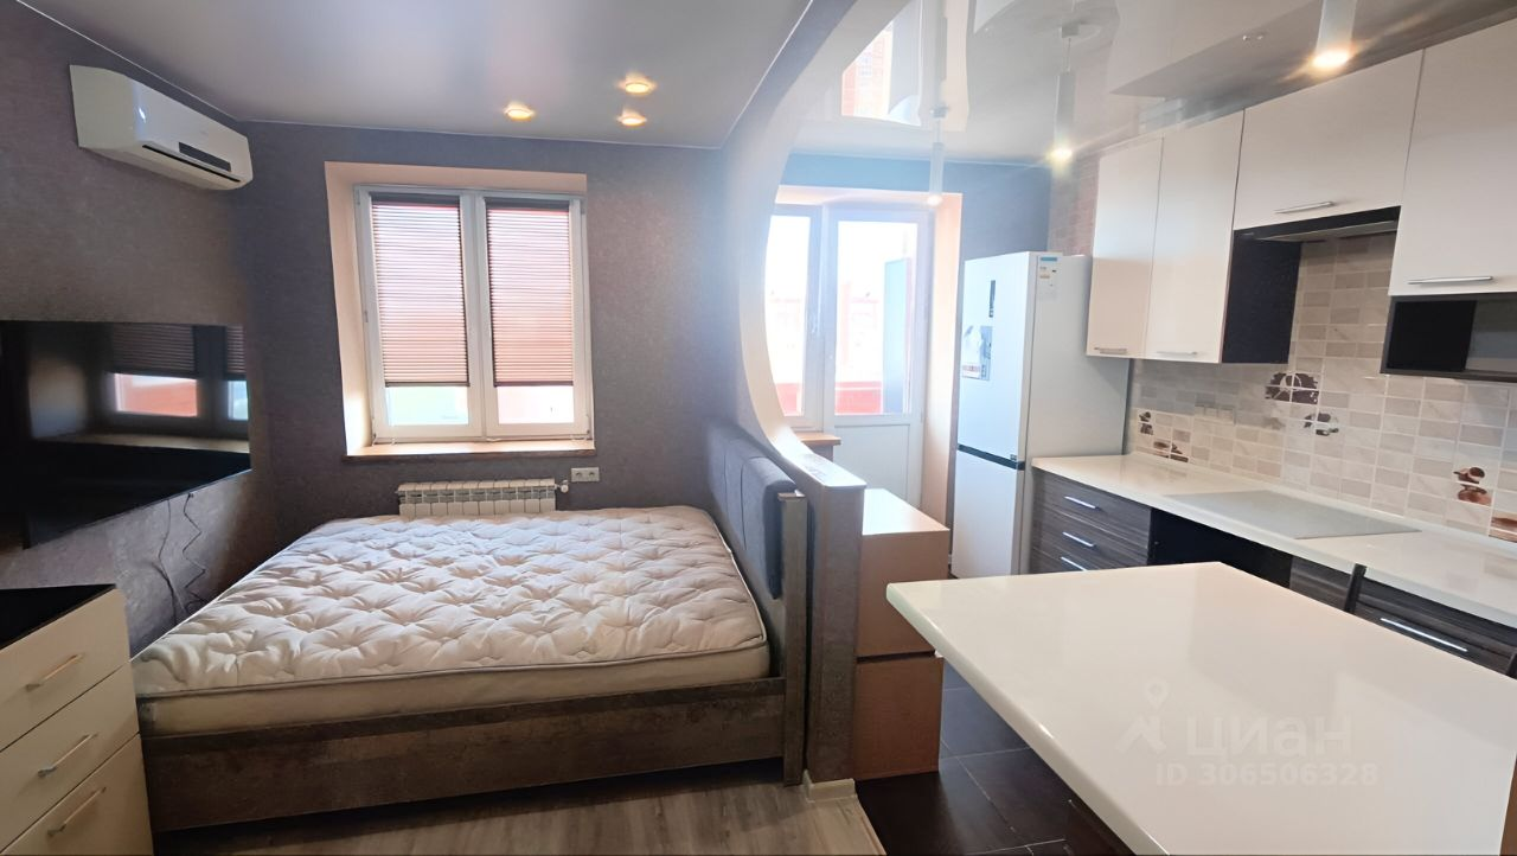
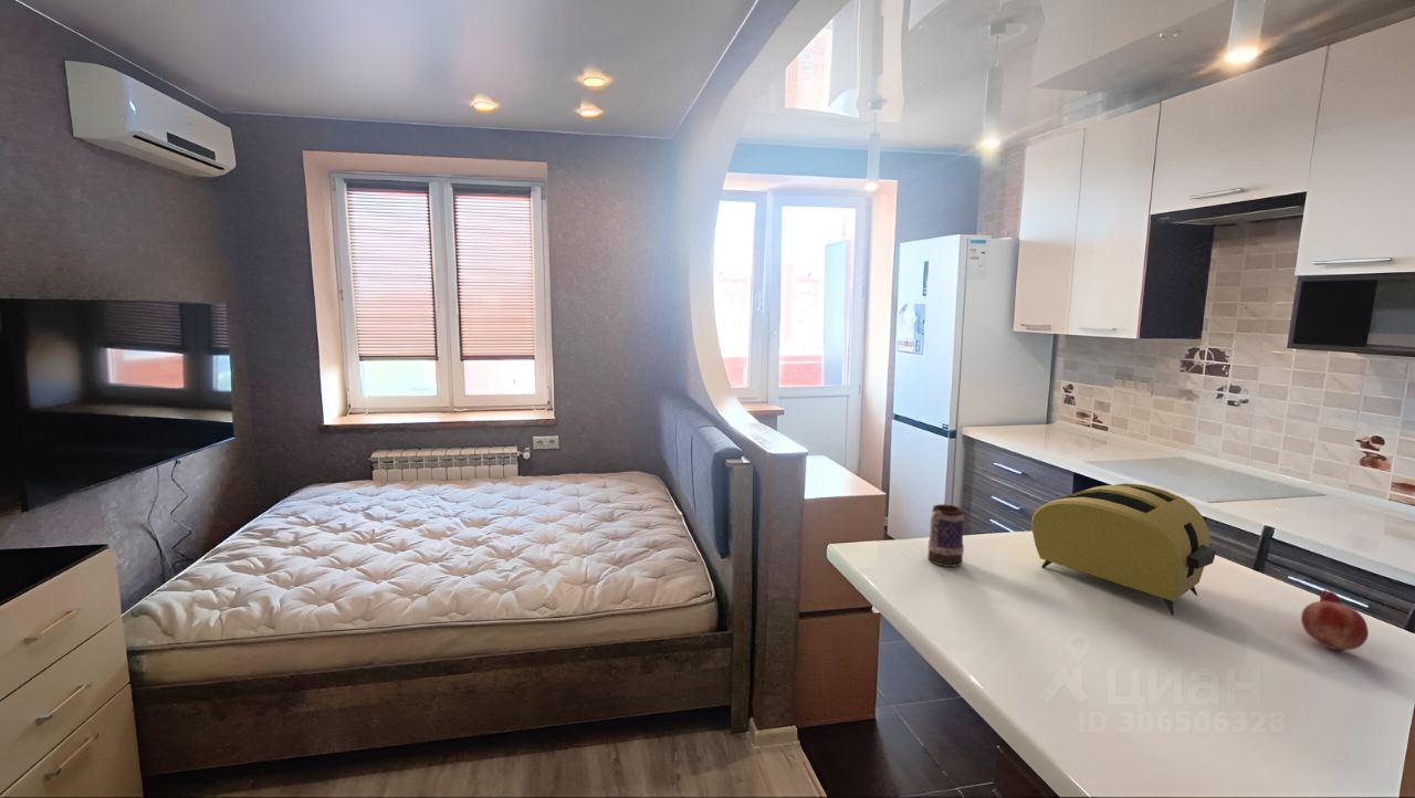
+ mug [926,503,965,568]
+ fruit [1300,588,1370,652]
+ toaster [1030,482,1217,616]
